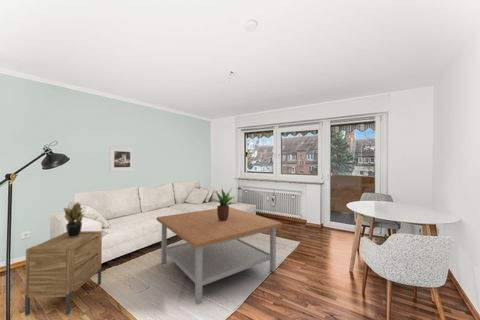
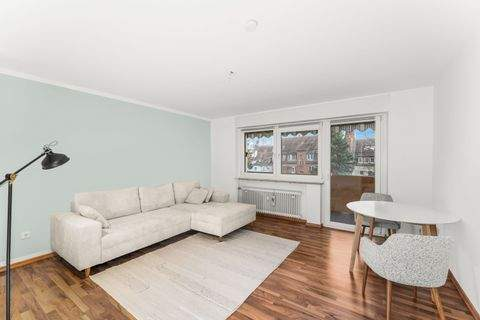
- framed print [108,146,135,173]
- potted plant [211,186,239,221]
- coffee table [156,206,283,305]
- nightstand [24,230,103,317]
- potted plant [63,201,87,237]
